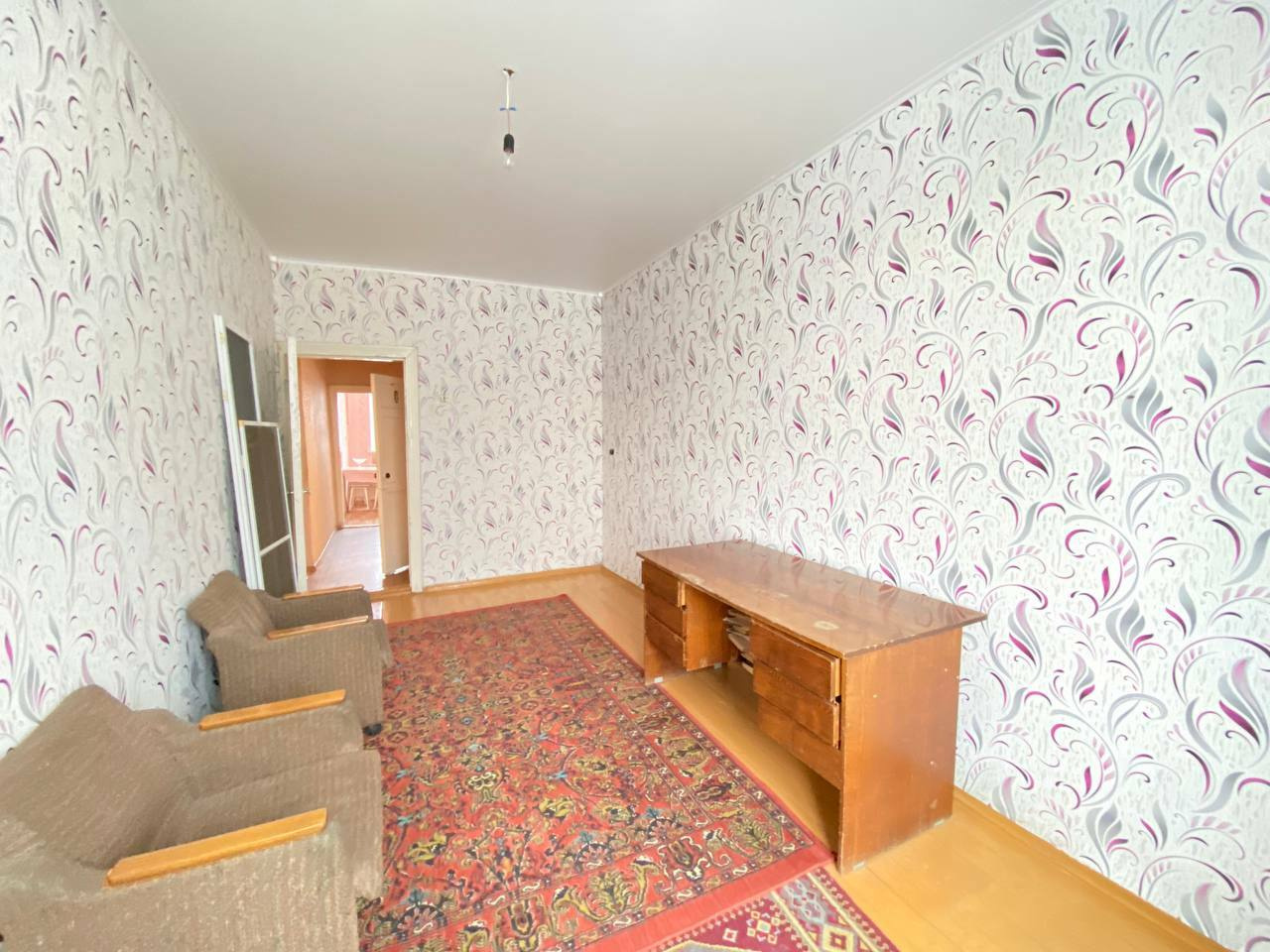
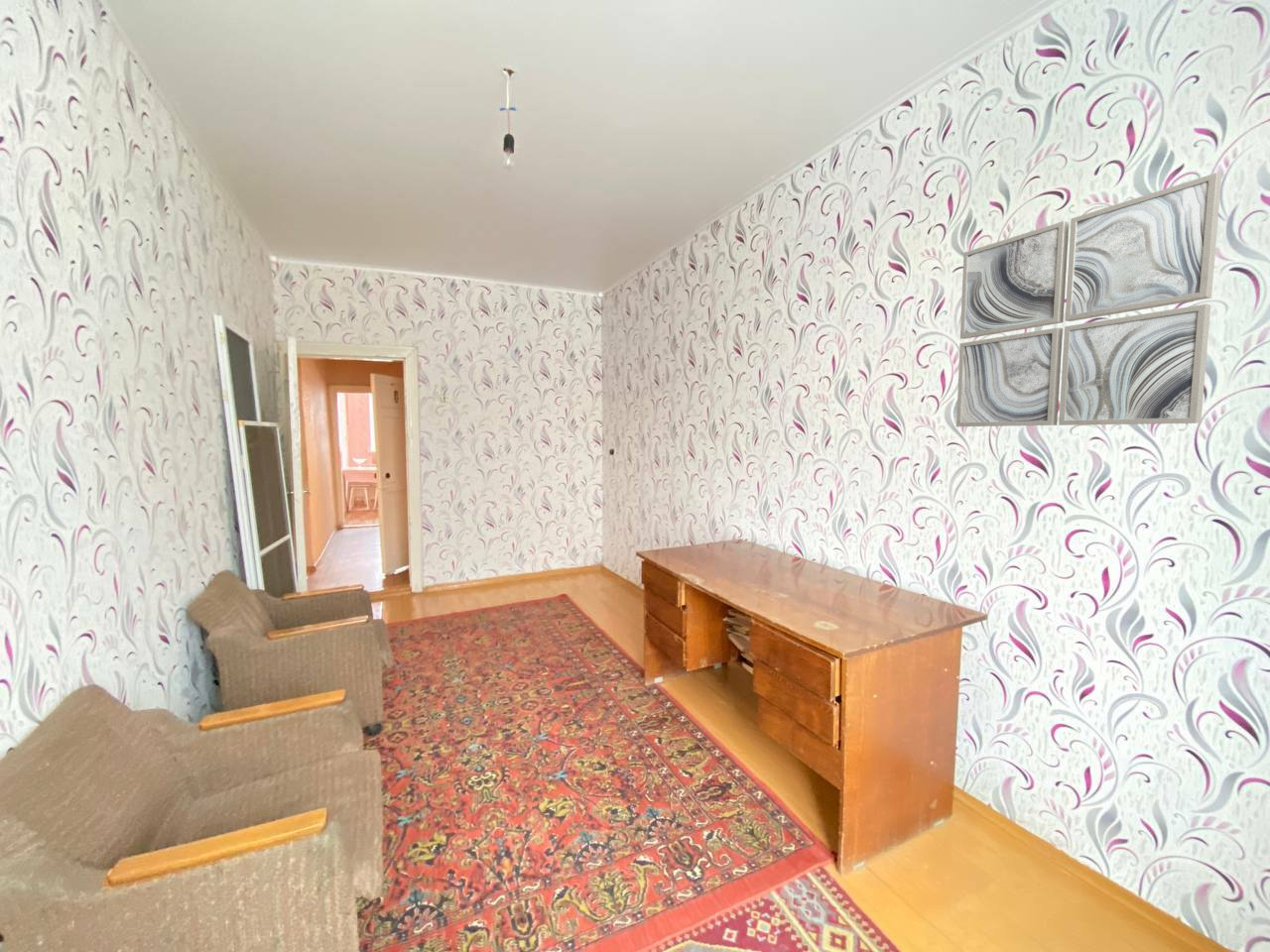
+ wall art [955,172,1222,427]
